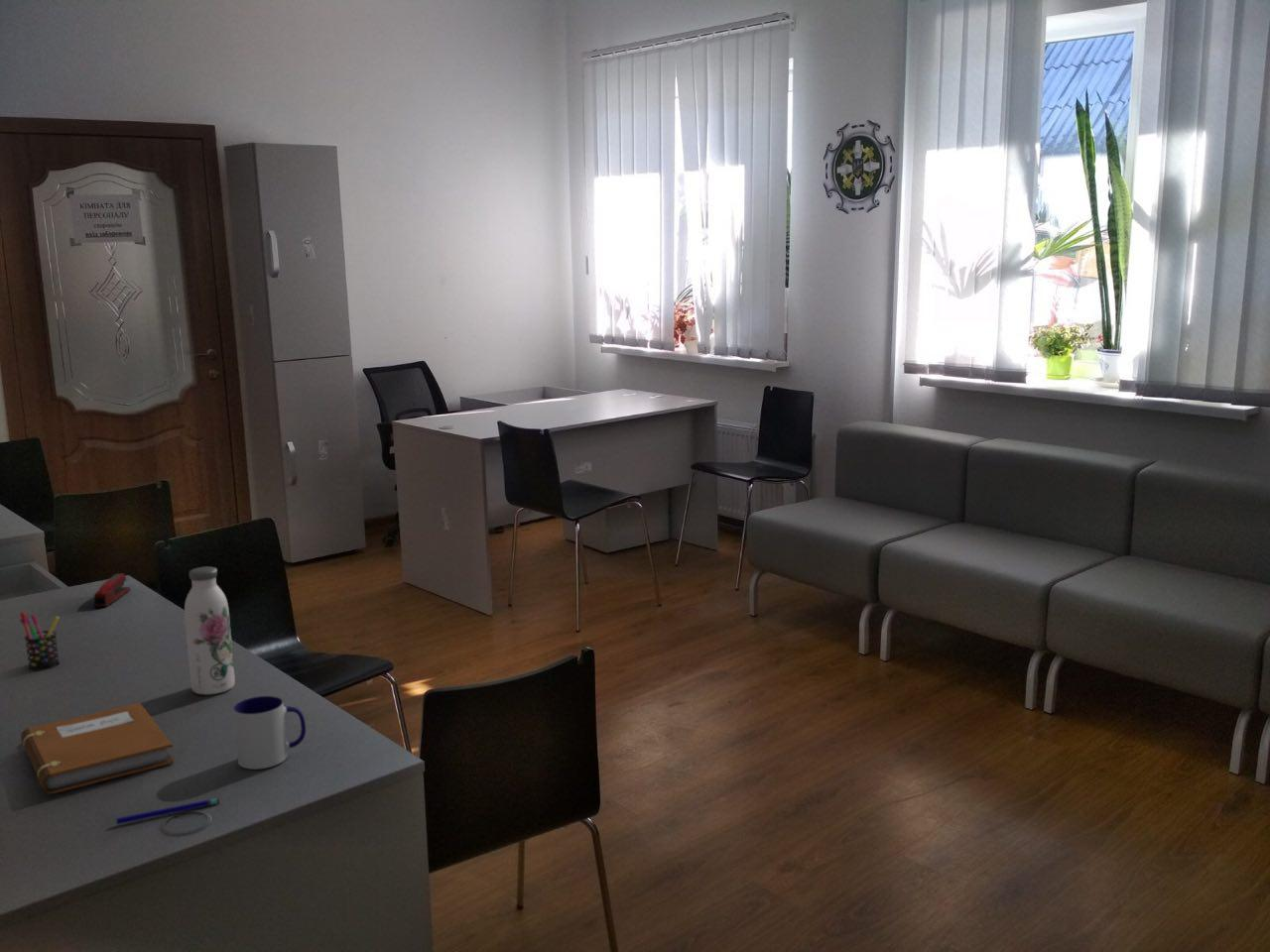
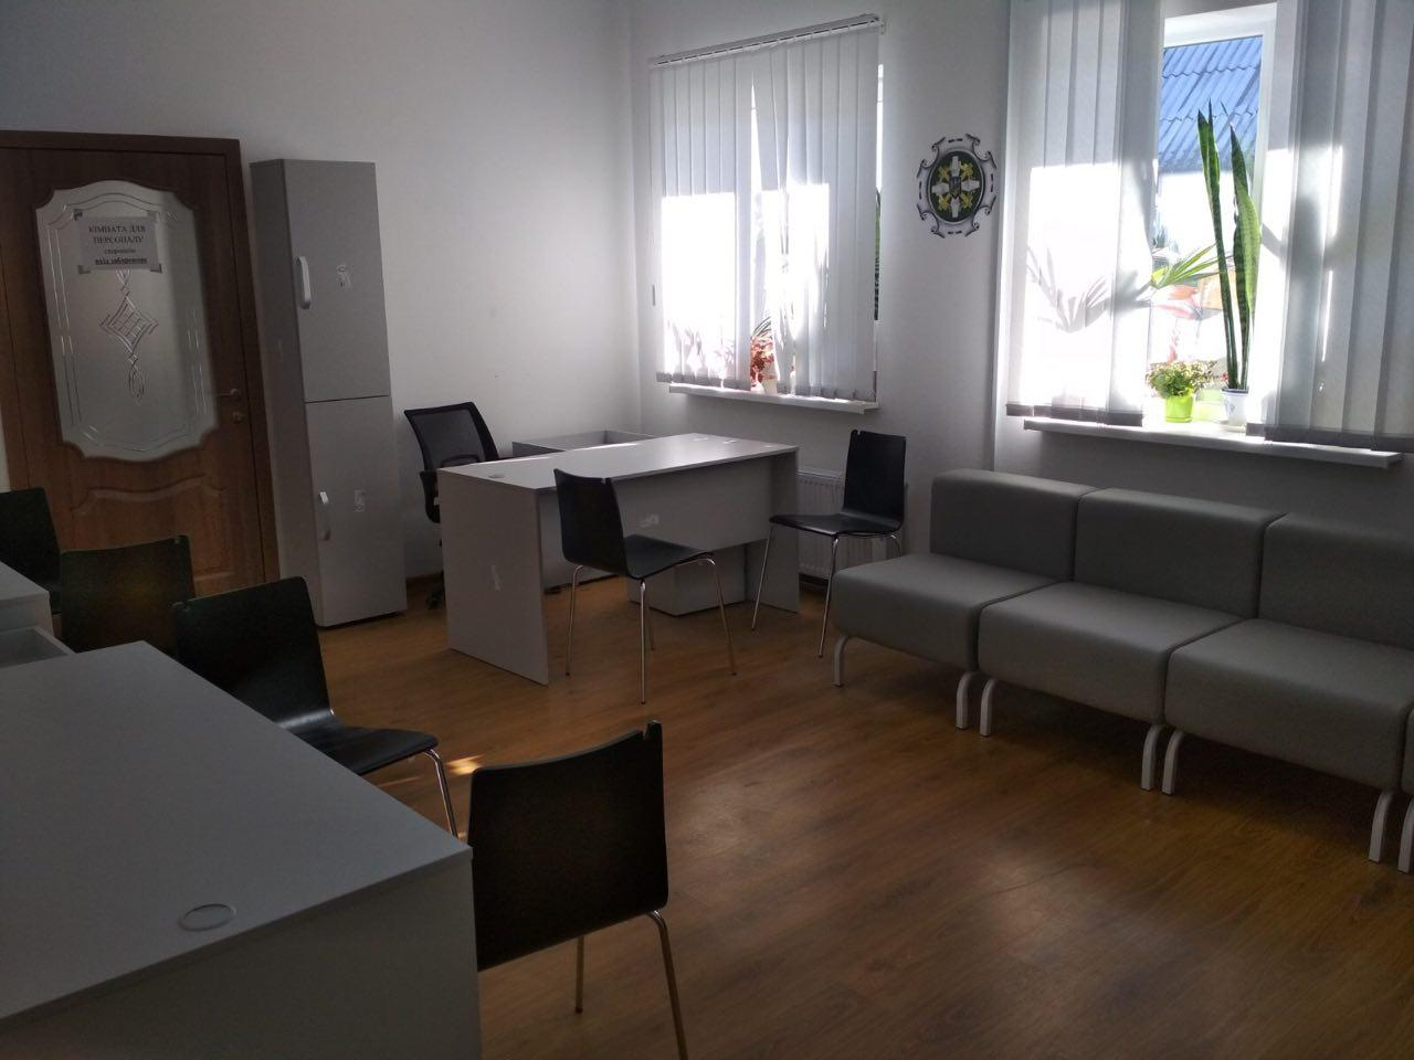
- water bottle [184,566,236,696]
- mug [232,695,307,771]
- pen [115,797,220,825]
- stapler [92,572,132,609]
- pen holder [19,611,61,671]
- notebook [20,702,175,795]
